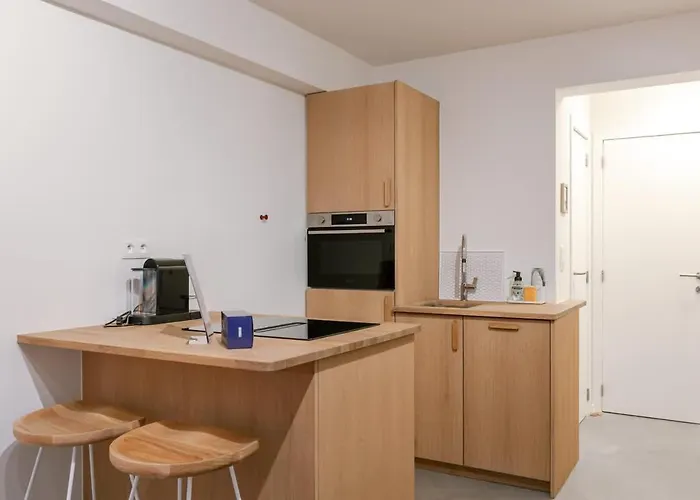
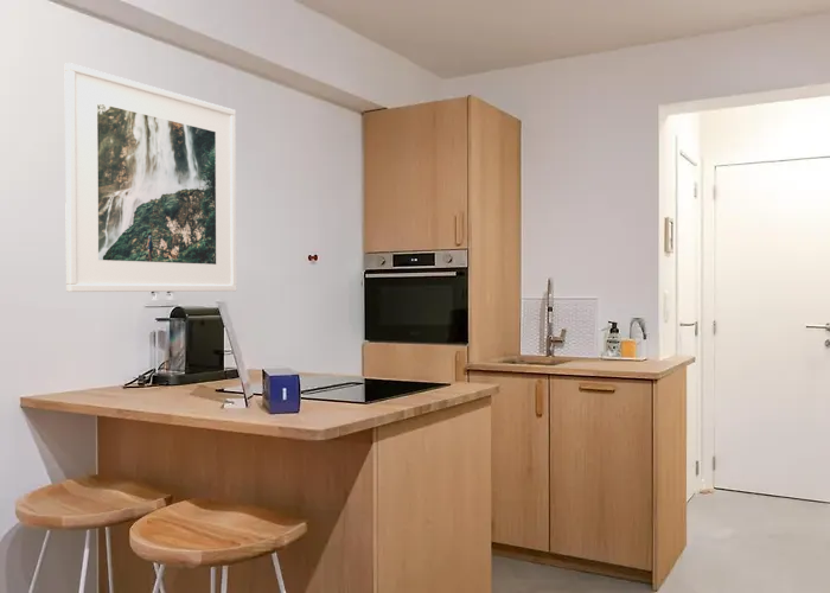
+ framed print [64,62,237,293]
